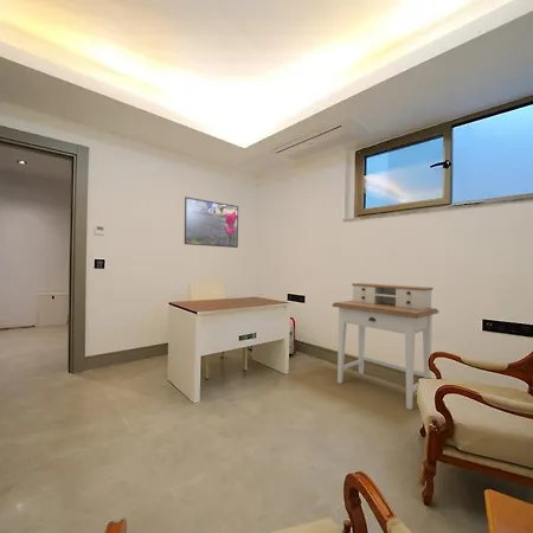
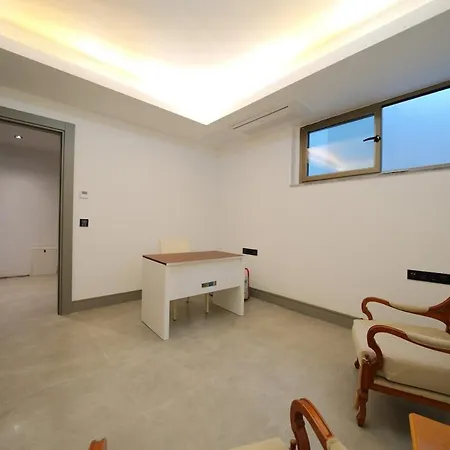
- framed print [184,195,239,249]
- desk [332,282,439,411]
